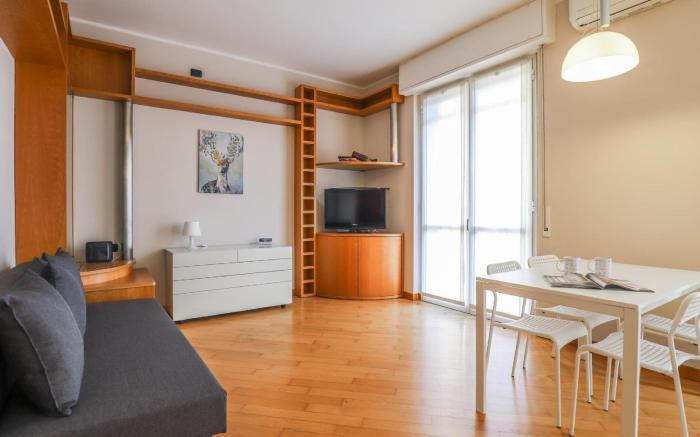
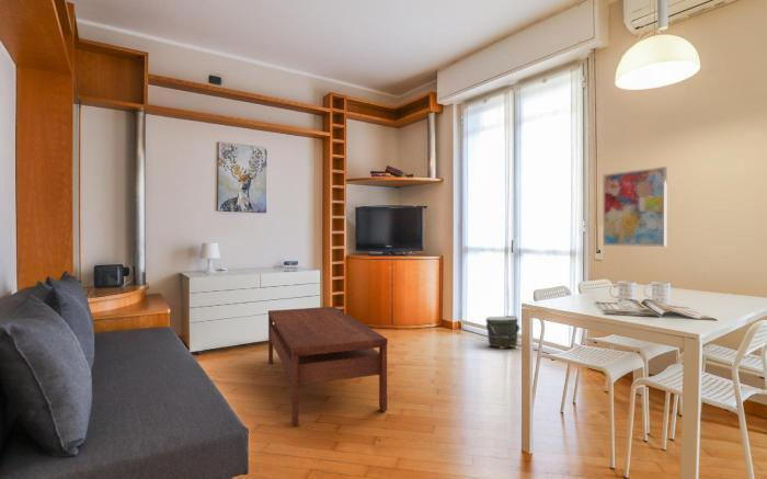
+ bag [485,315,520,350]
+ wall art [602,166,667,248]
+ coffee table [267,306,389,427]
